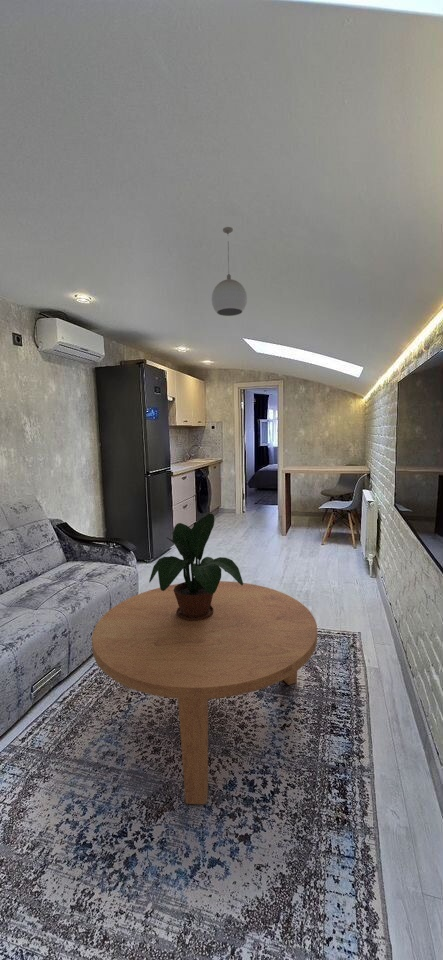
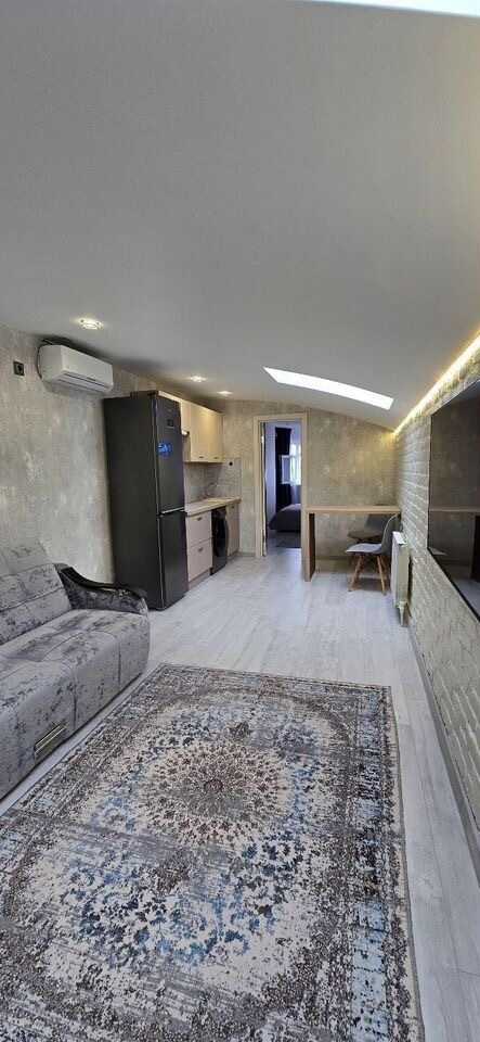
- coffee table [91,580,318,805]
- pendant light [211,226,248,317]
- potted plant [148,513,244,621]
